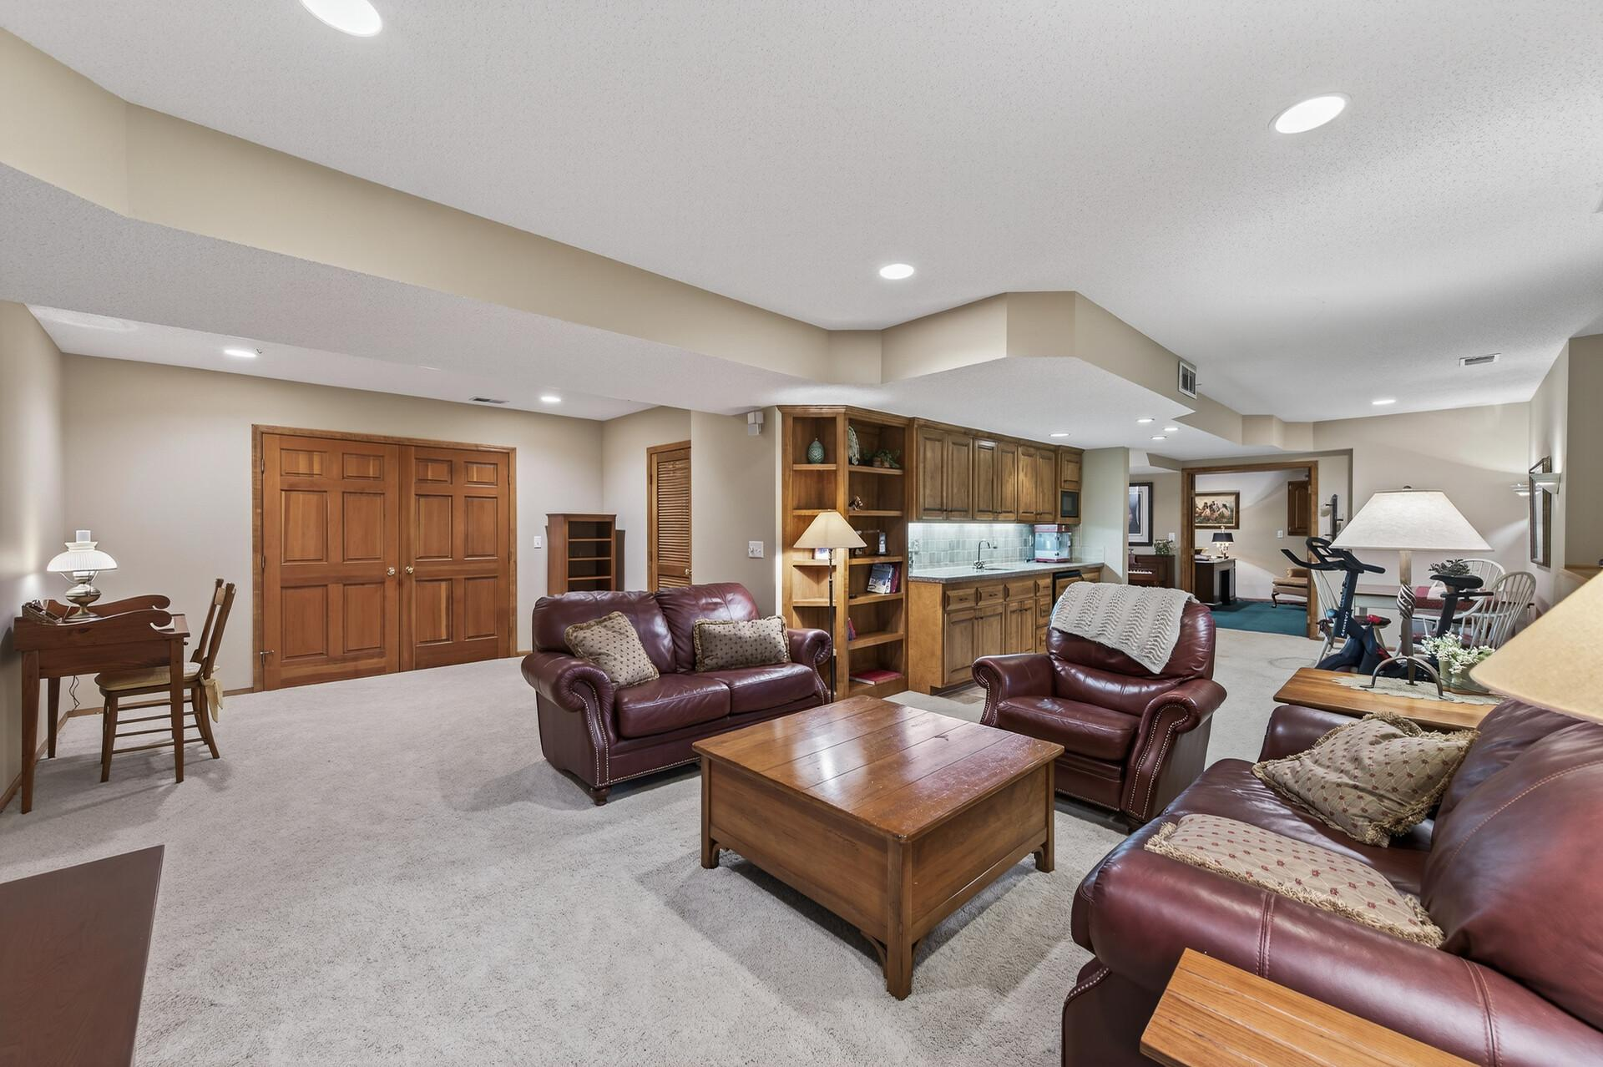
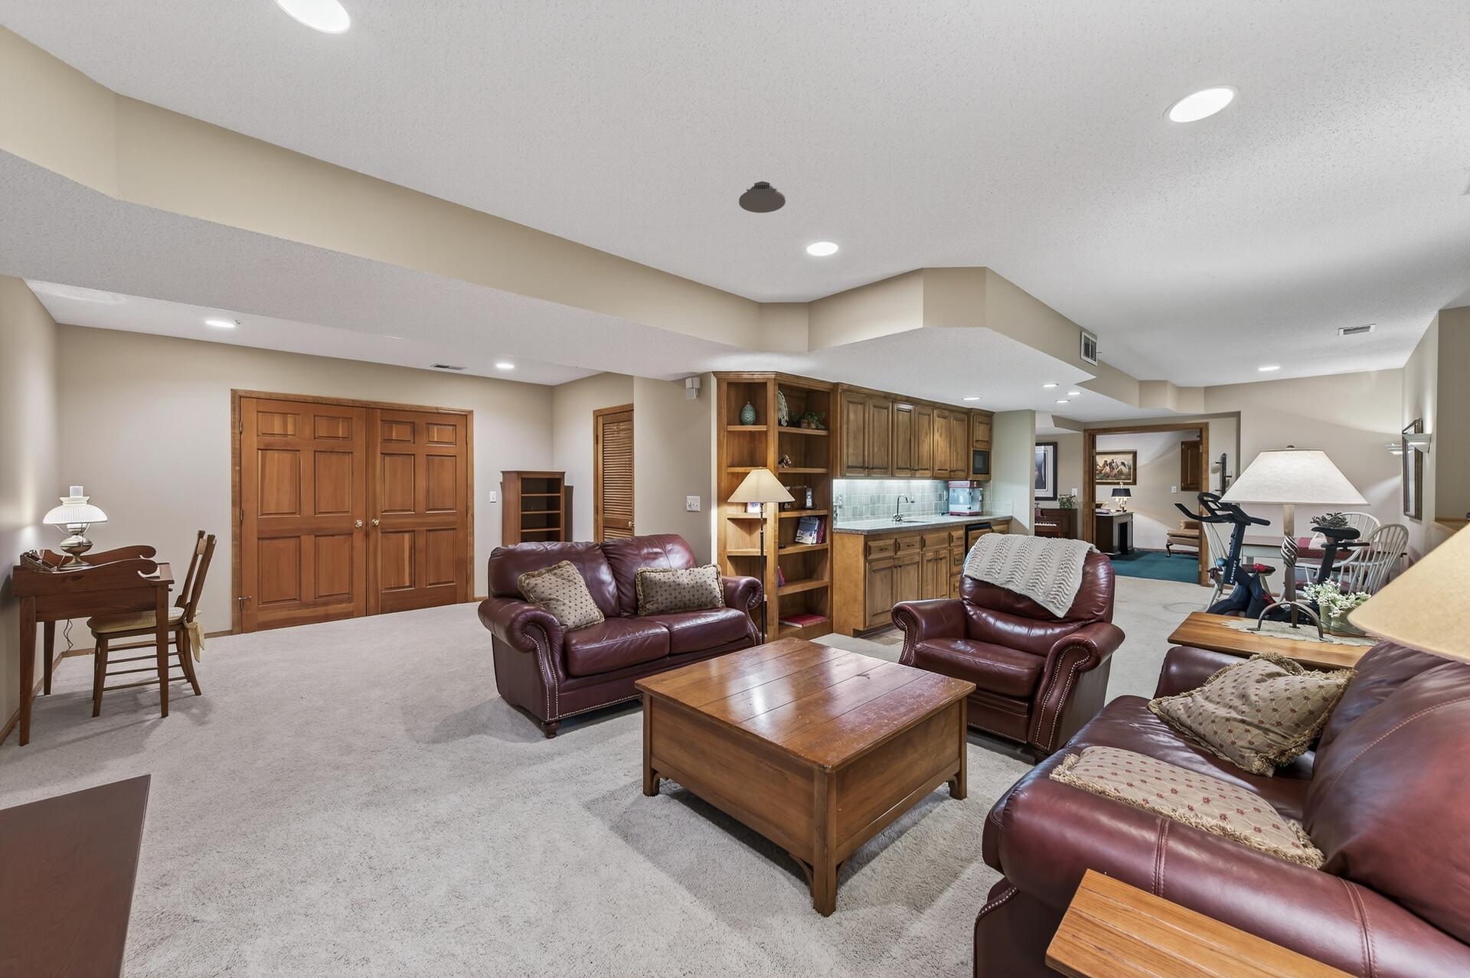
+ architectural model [738,180,786,214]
